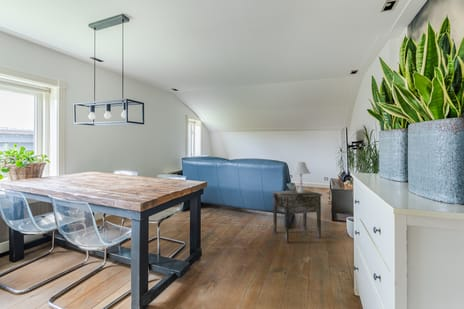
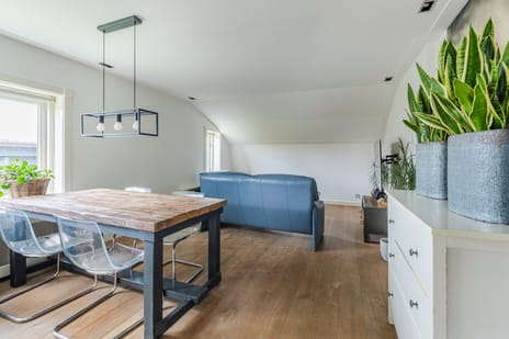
- side table [271,189,323,243]
- table lamp [291,161,311,193]
